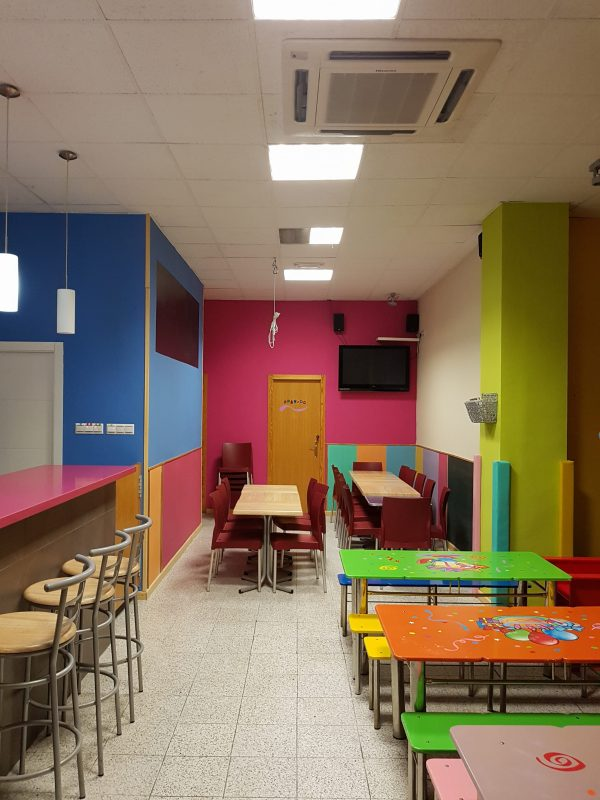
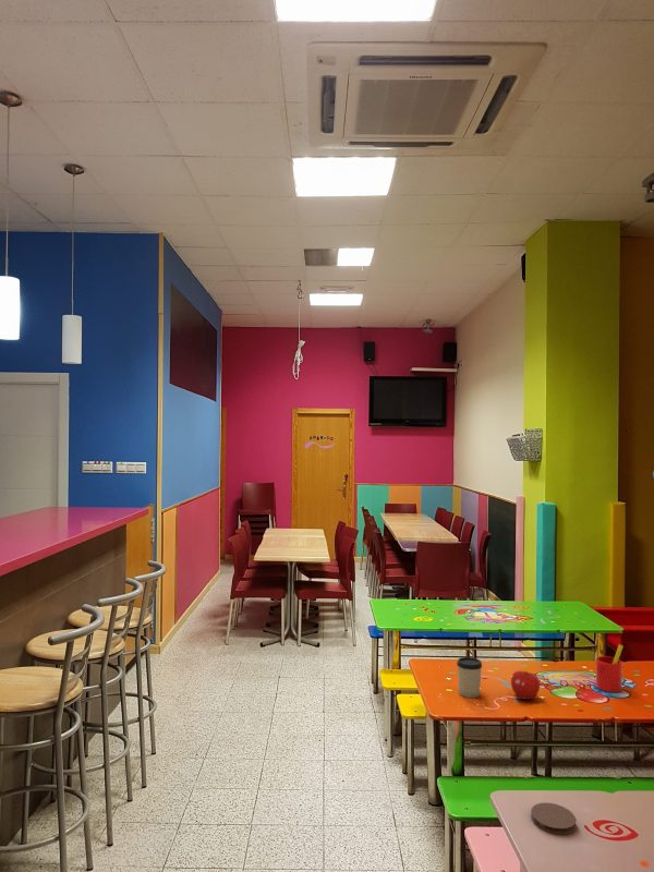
+ straw [595,644,623,693]
+ coaster [530,801,577,836]
+ cup [456,656,483,699]
+ fruit [510,670,541,701]
